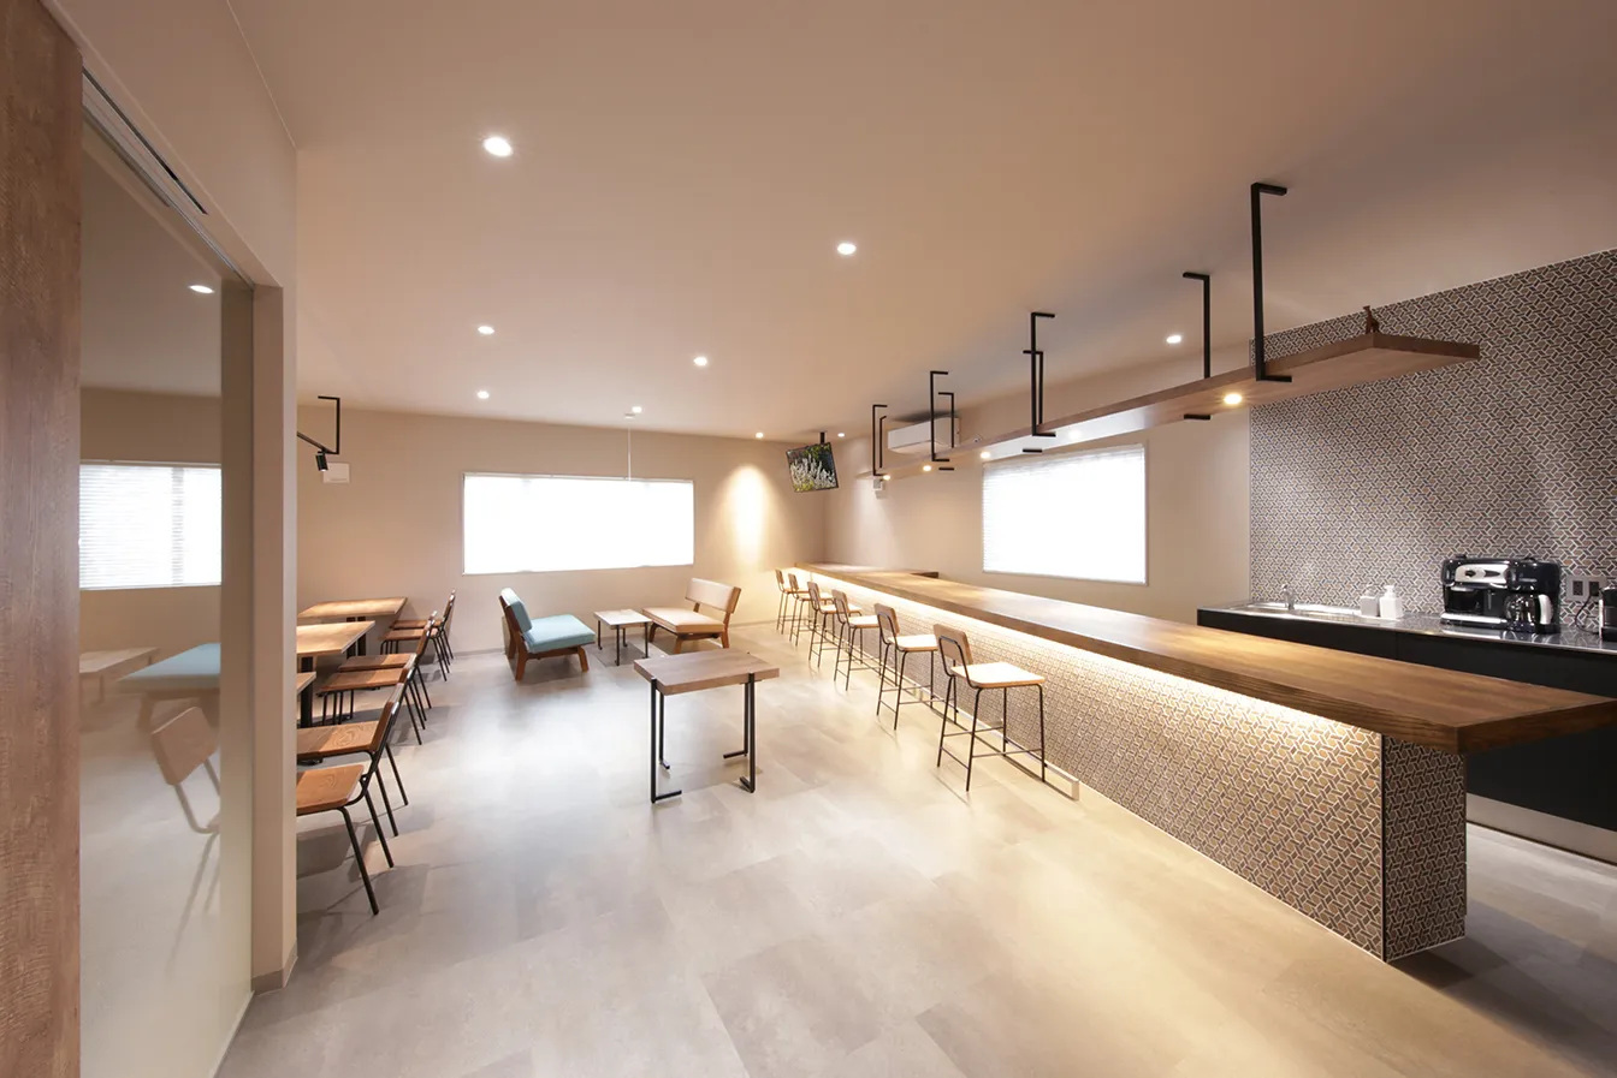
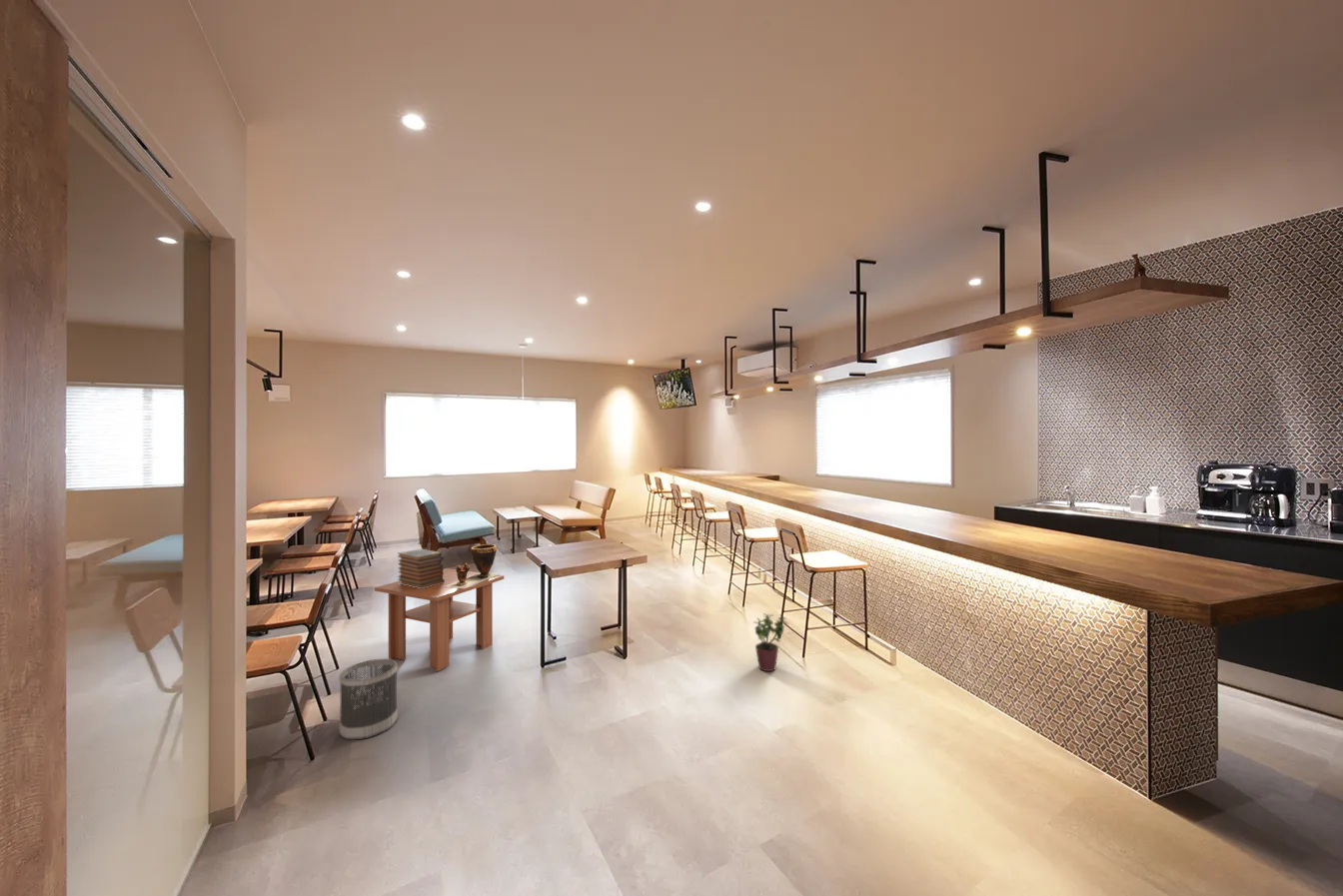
+ clay pot [446,543,501,588]
+ potted plant [753,613,788,672]
+ coffee table [374,567,505,672]
+ wastebasket [339,658,399,740]
+ book stack [397,548,445,588]
